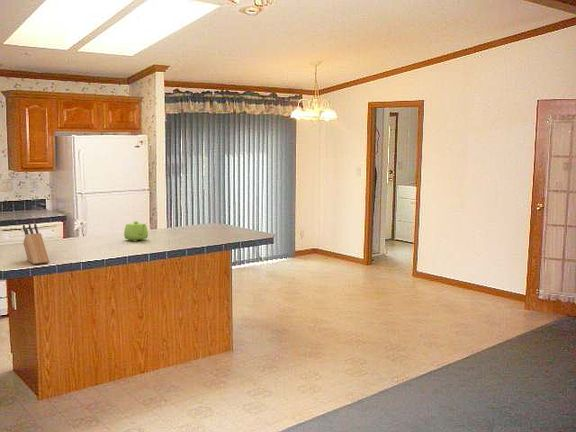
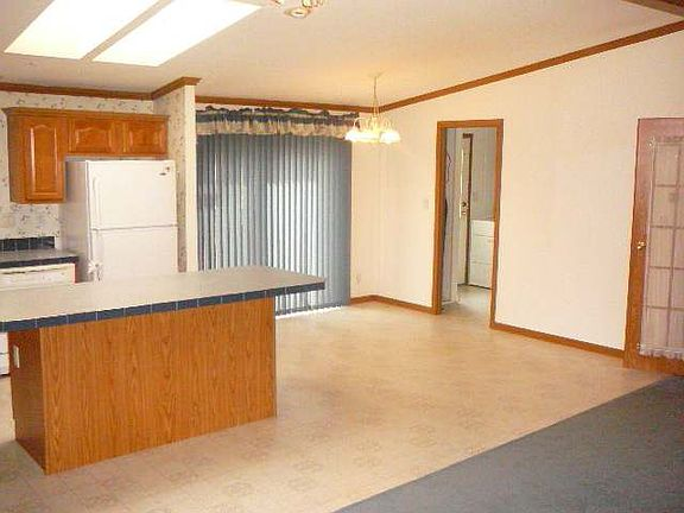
- knife block [22,223,50,265]
- teapot [123,220,149,242]
